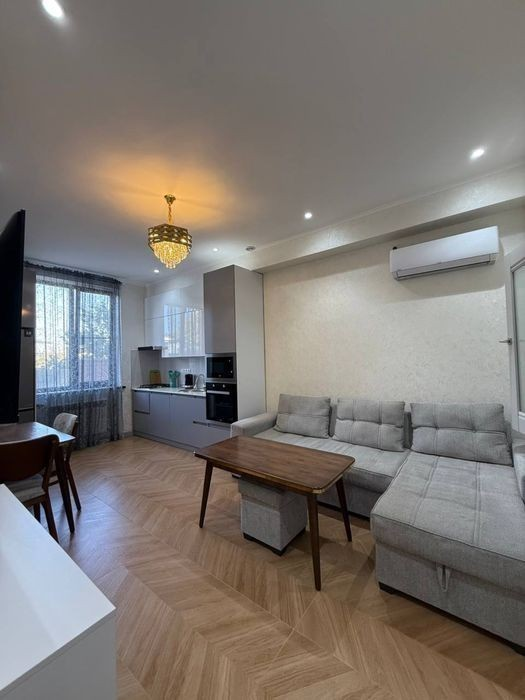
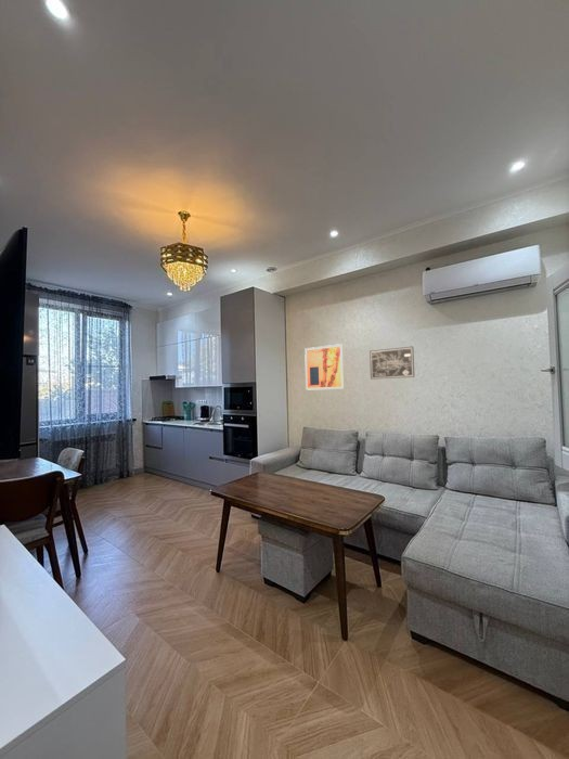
+ wall art [303,343,346,391]
+ wall art [368,346,415,381]
